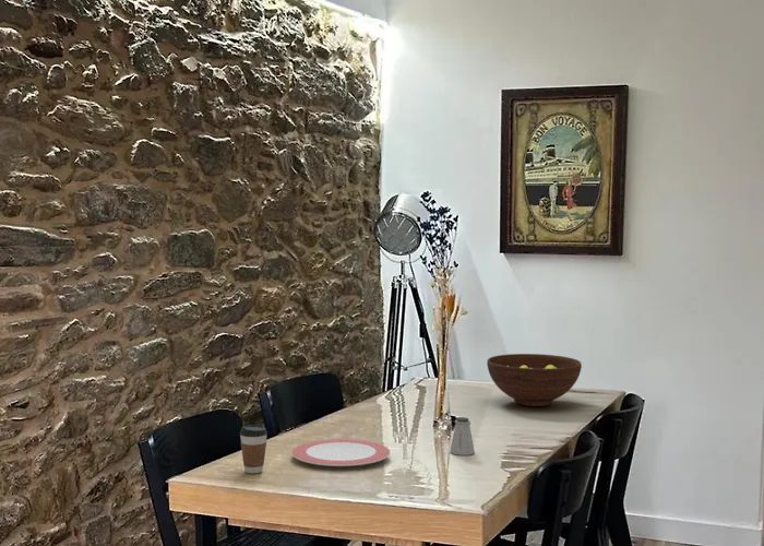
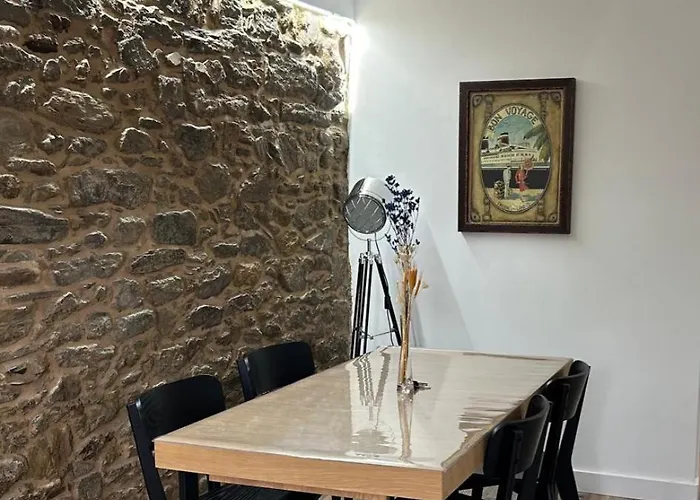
- coffee cup [239,425,268,475]
- saltshaker [449,416,476,456]
- fruit bowl [486,353,583,407]
- plate [290,438,391,467]
